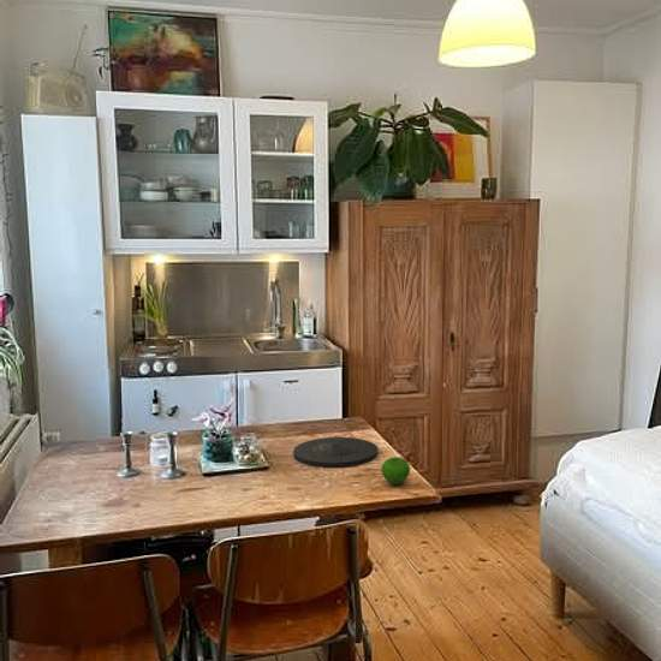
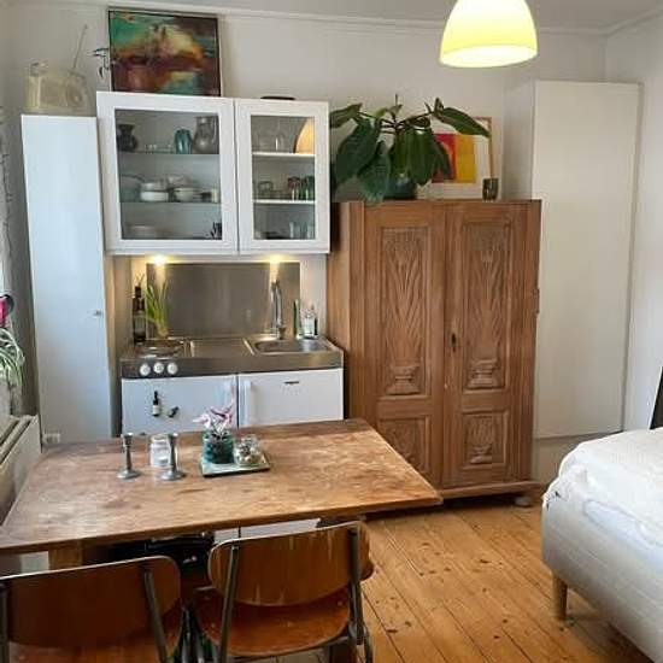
- plate [292,436,380,468]
- apple [381,455,411,486]
